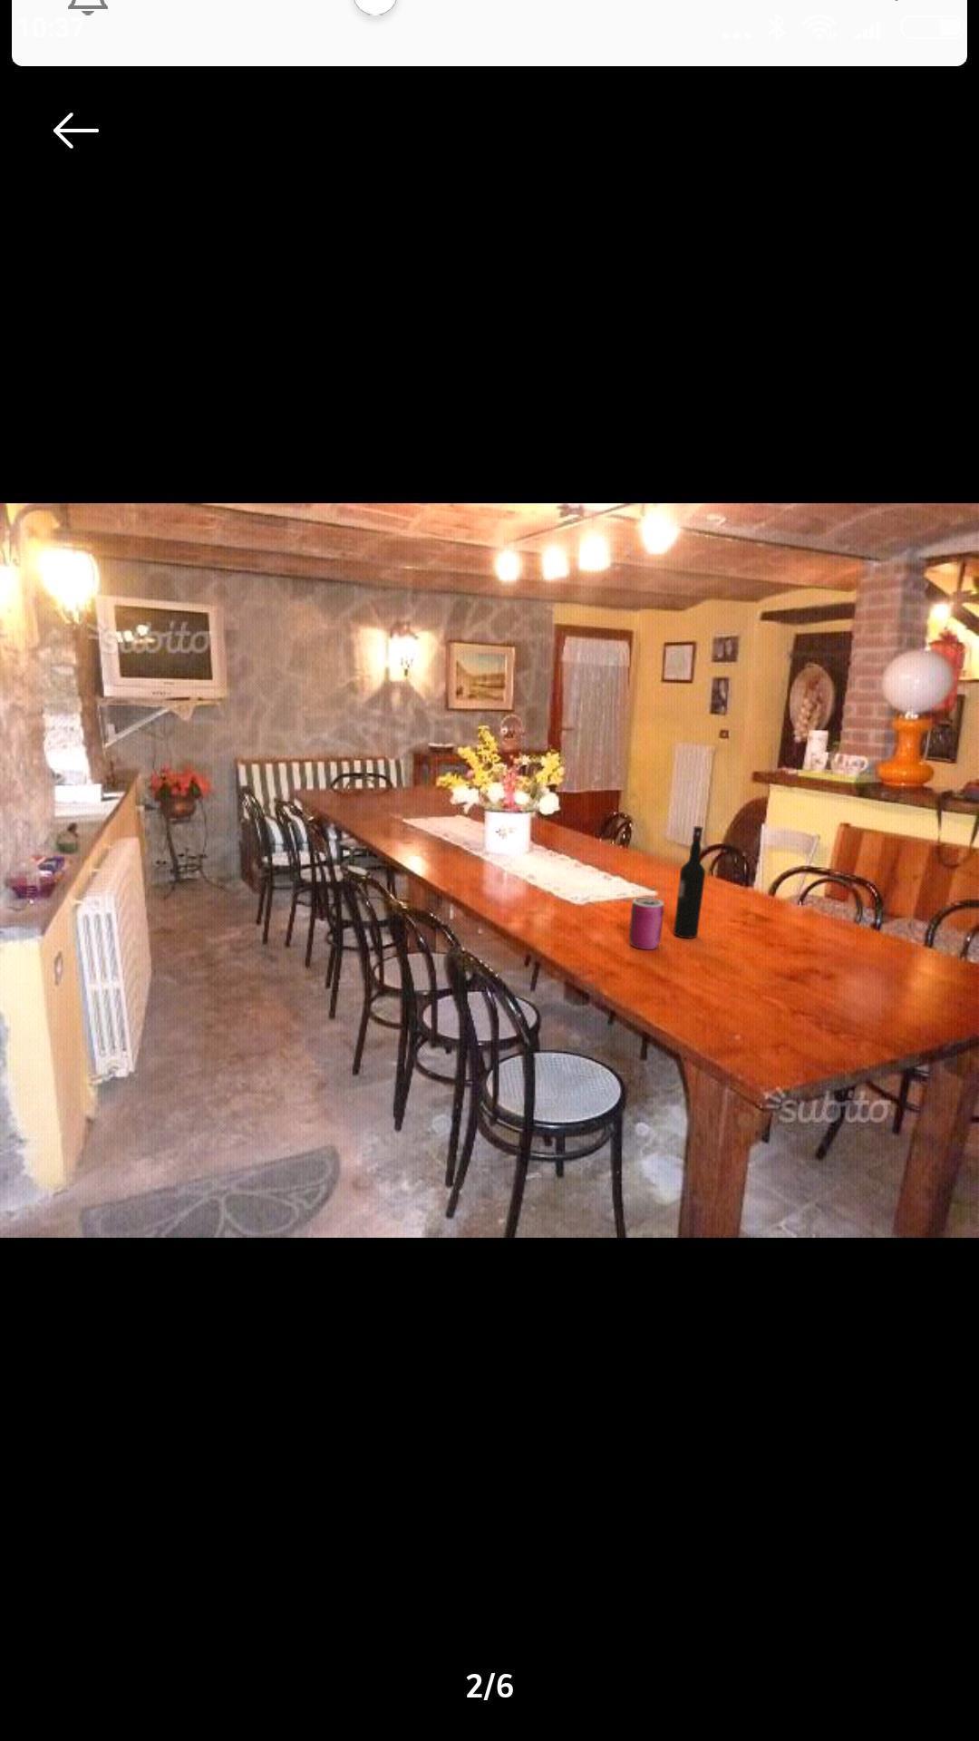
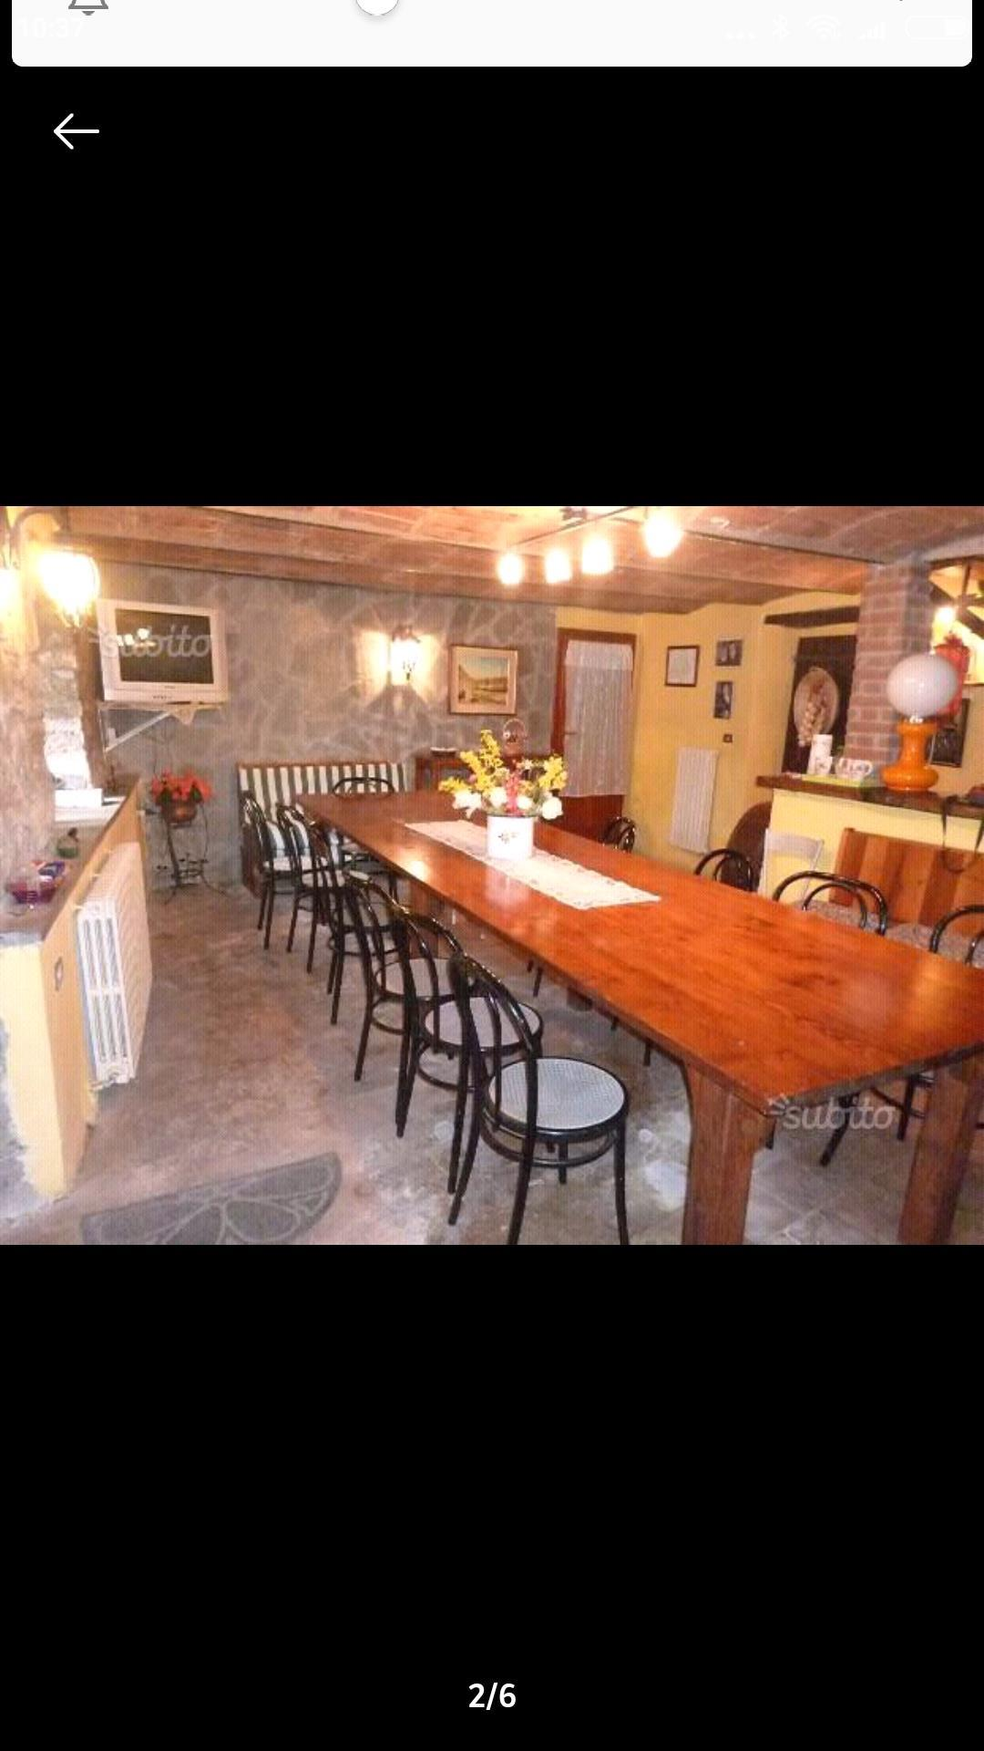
- wine bottle [673,825,706,940]
- can [629,897,665,951]
